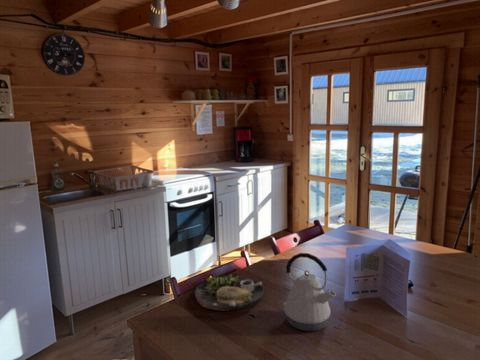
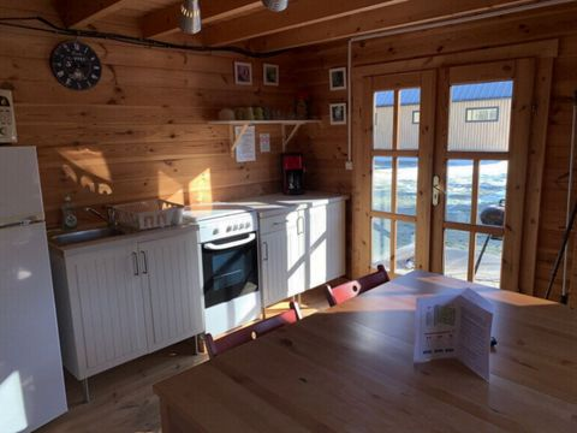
- dinner plate [194,274,265,312]
- kettle [282,252,337,332]
